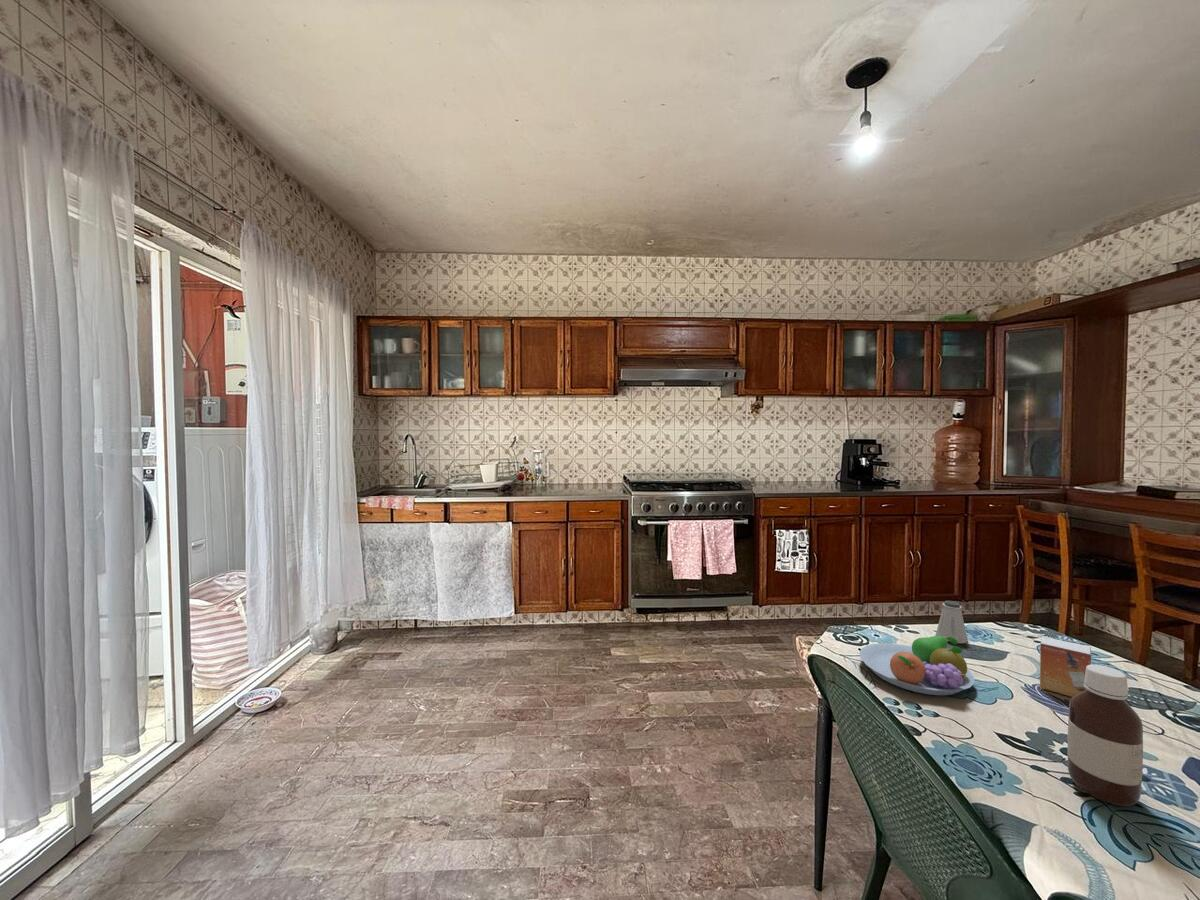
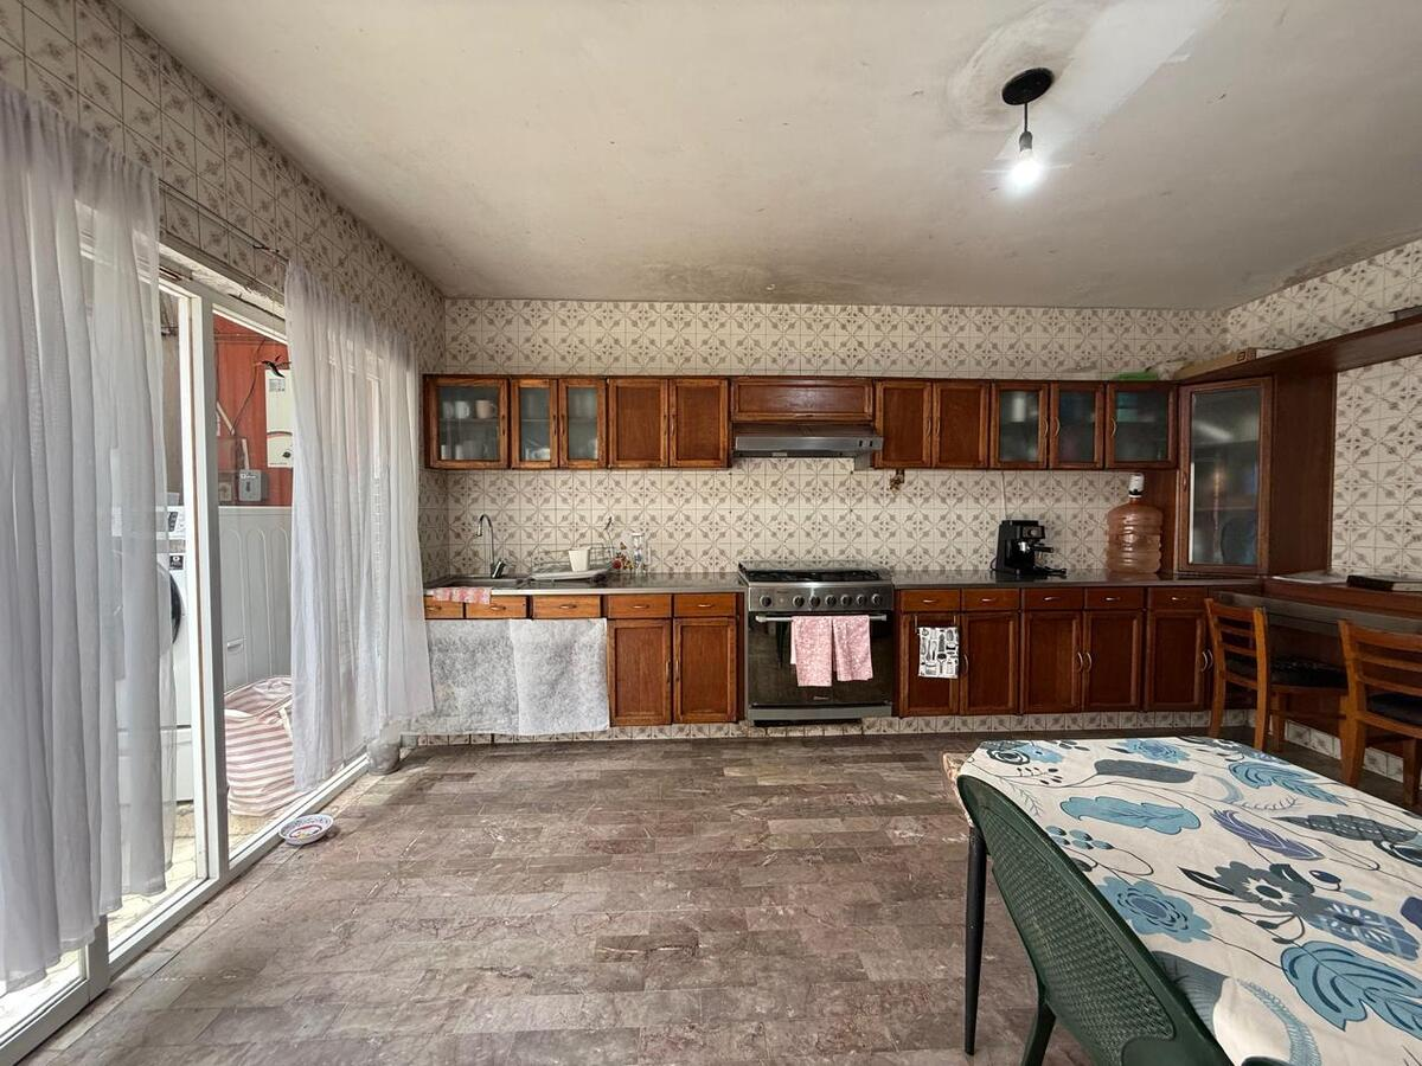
- bottle [1066,663,1144,807]
- saltshaker [935,600,969,644]
- fruit bowl [858,635,975,696]
- small box [1039,635,1092,698]
